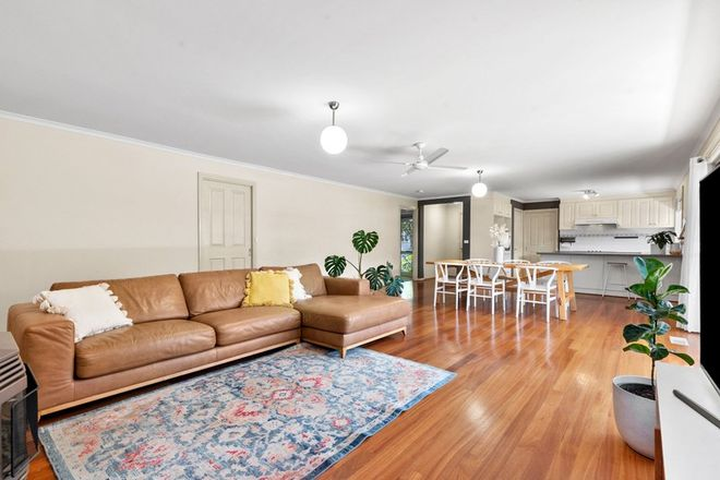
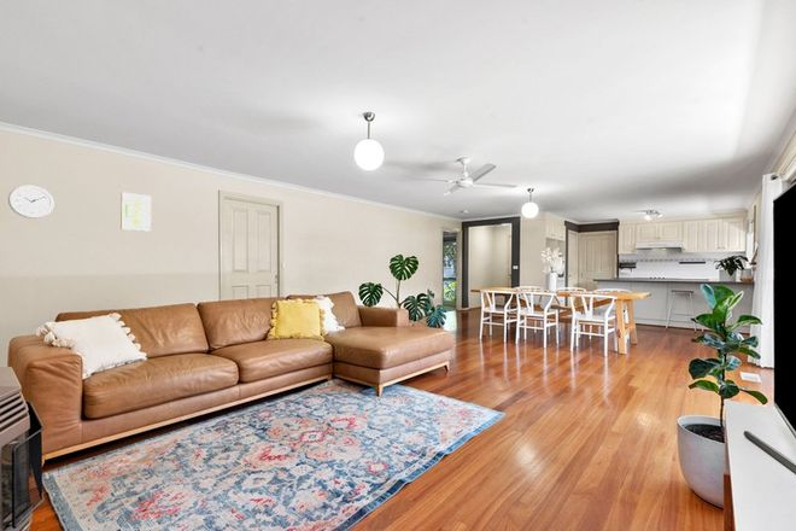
+ wall clock [7,183,55,220]
+ wall art [119,192,152,233]
